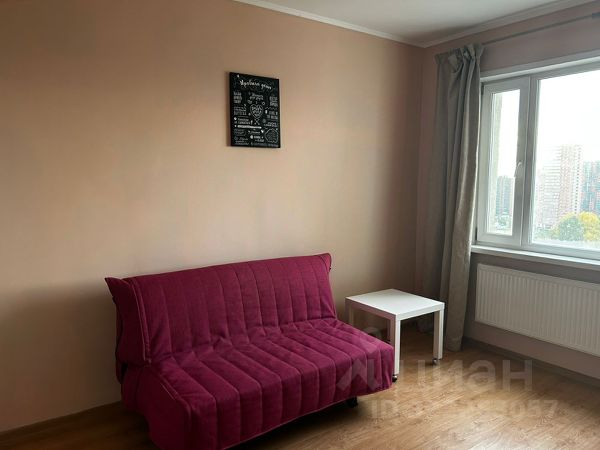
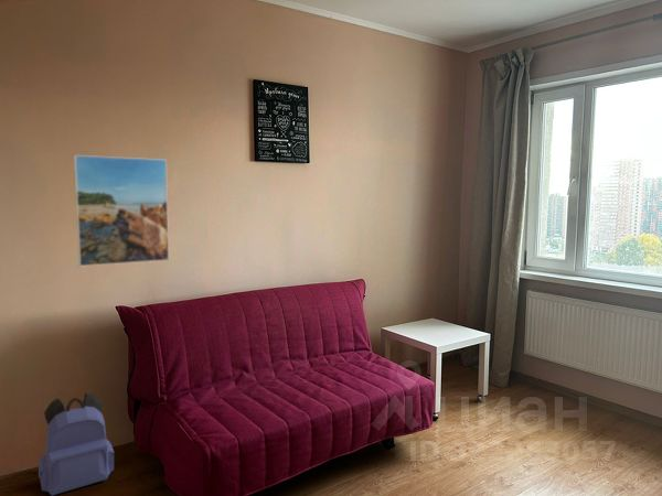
+ backpack [38,391,116,496]
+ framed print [73,154,170,268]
